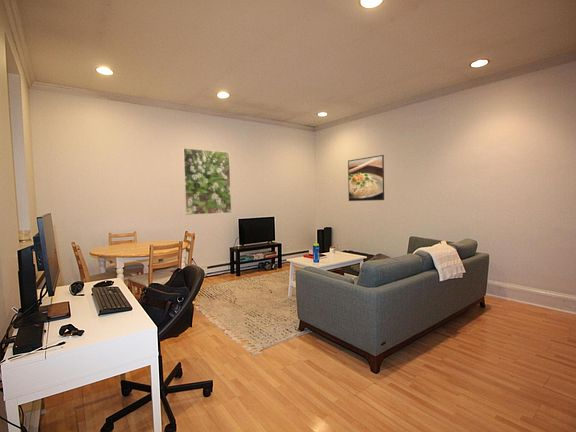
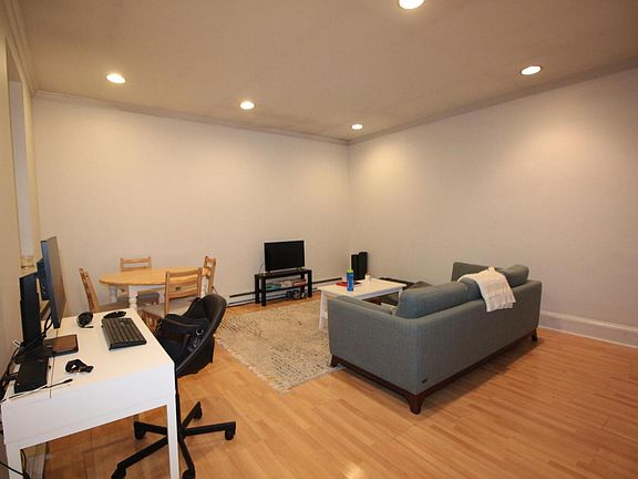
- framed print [347,154,385,202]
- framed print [182,147,232,216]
